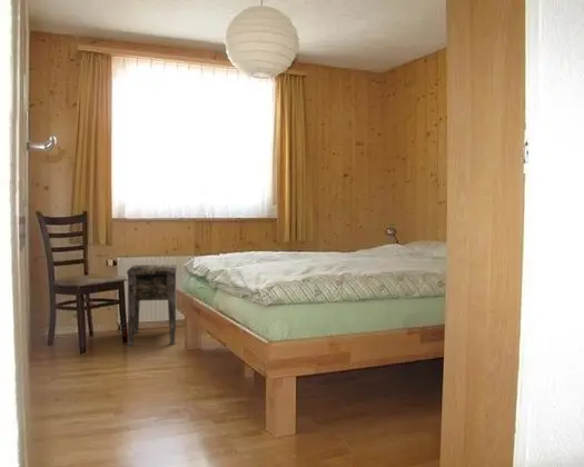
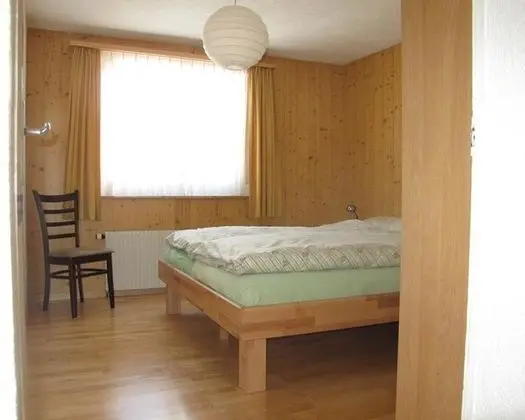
- side table [126,264,178,347]
